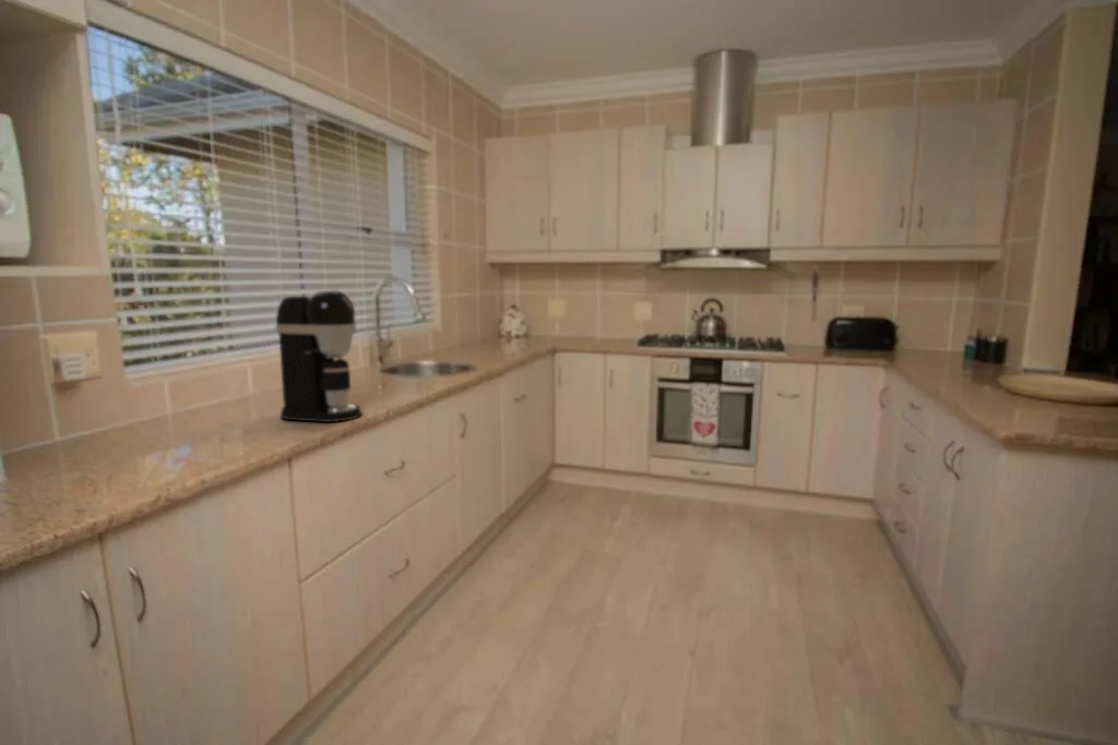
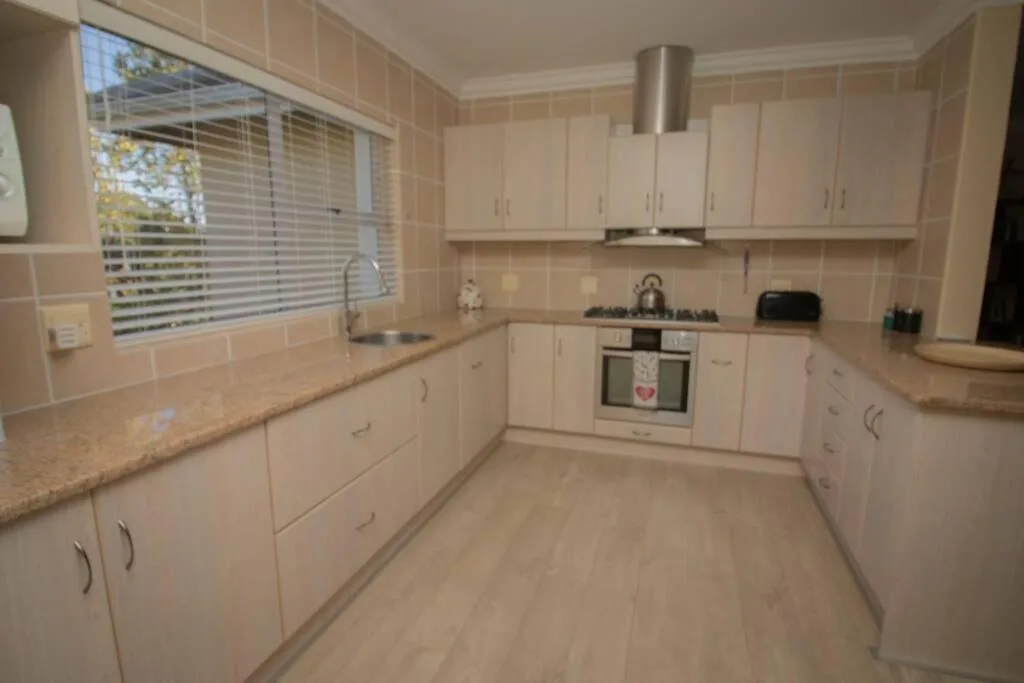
- coffee maker [274,289,362,423]
